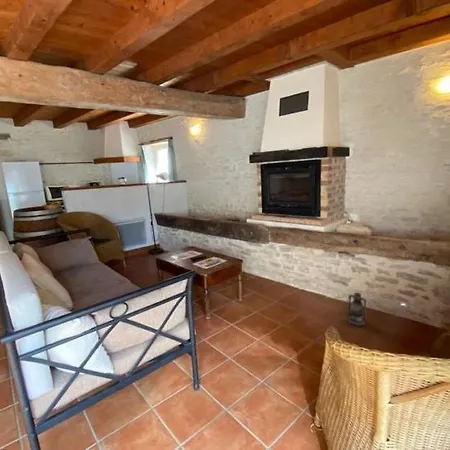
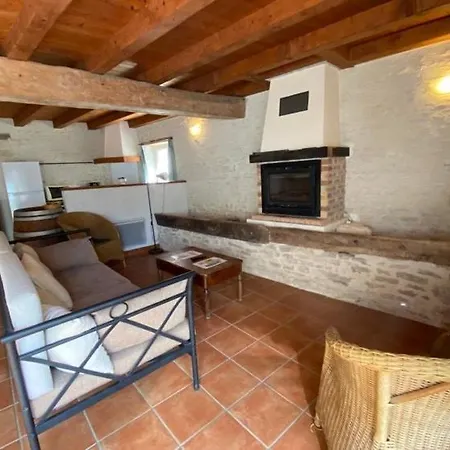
- lantern [344,291,368,328]
